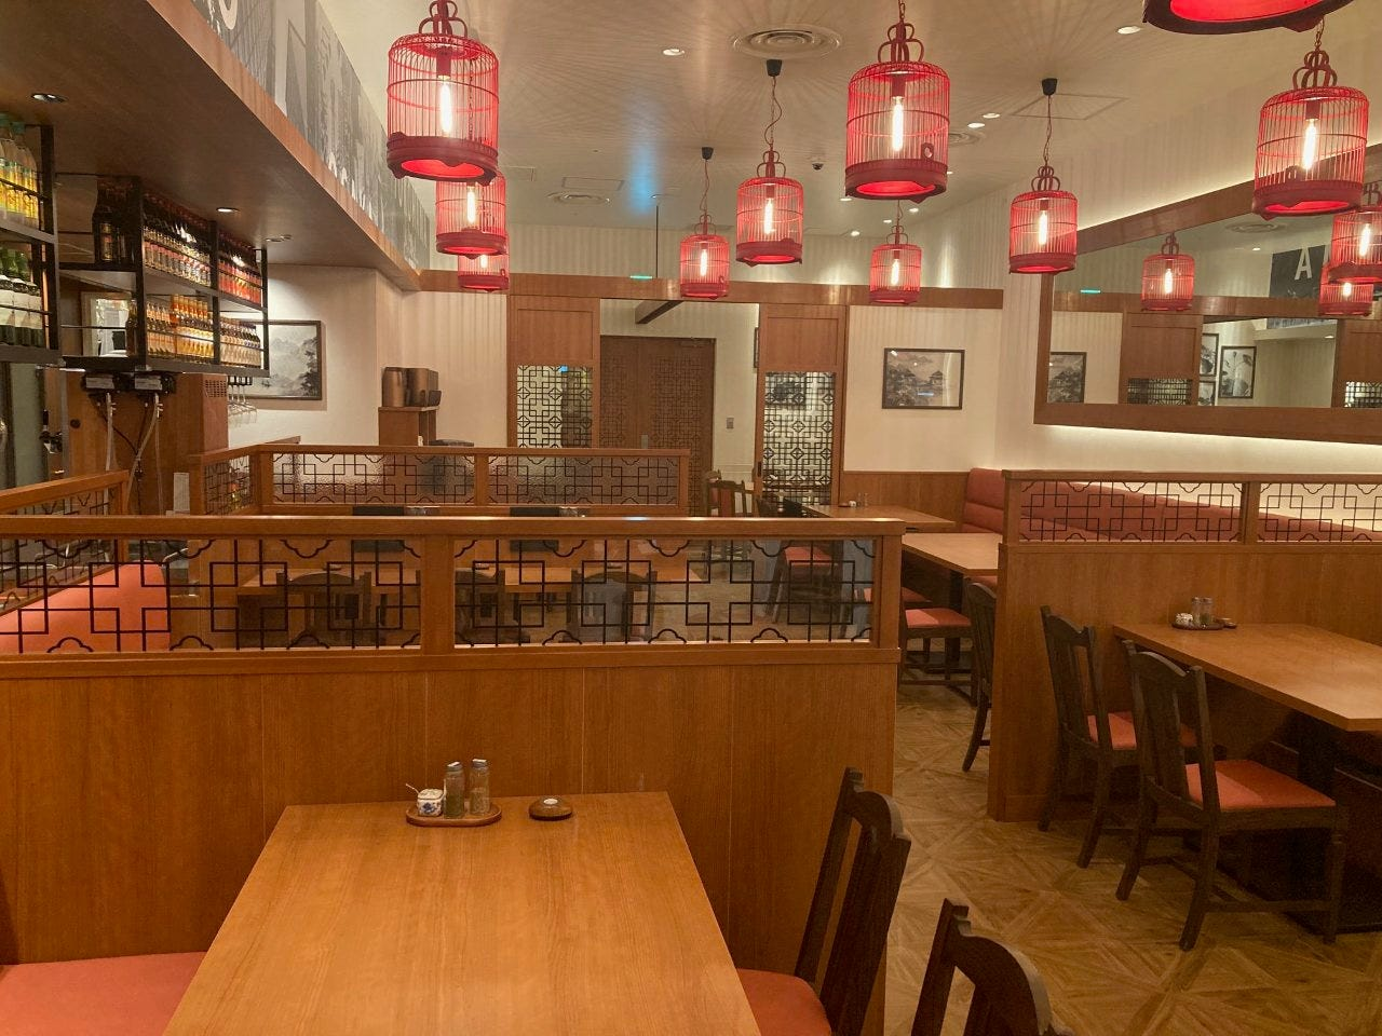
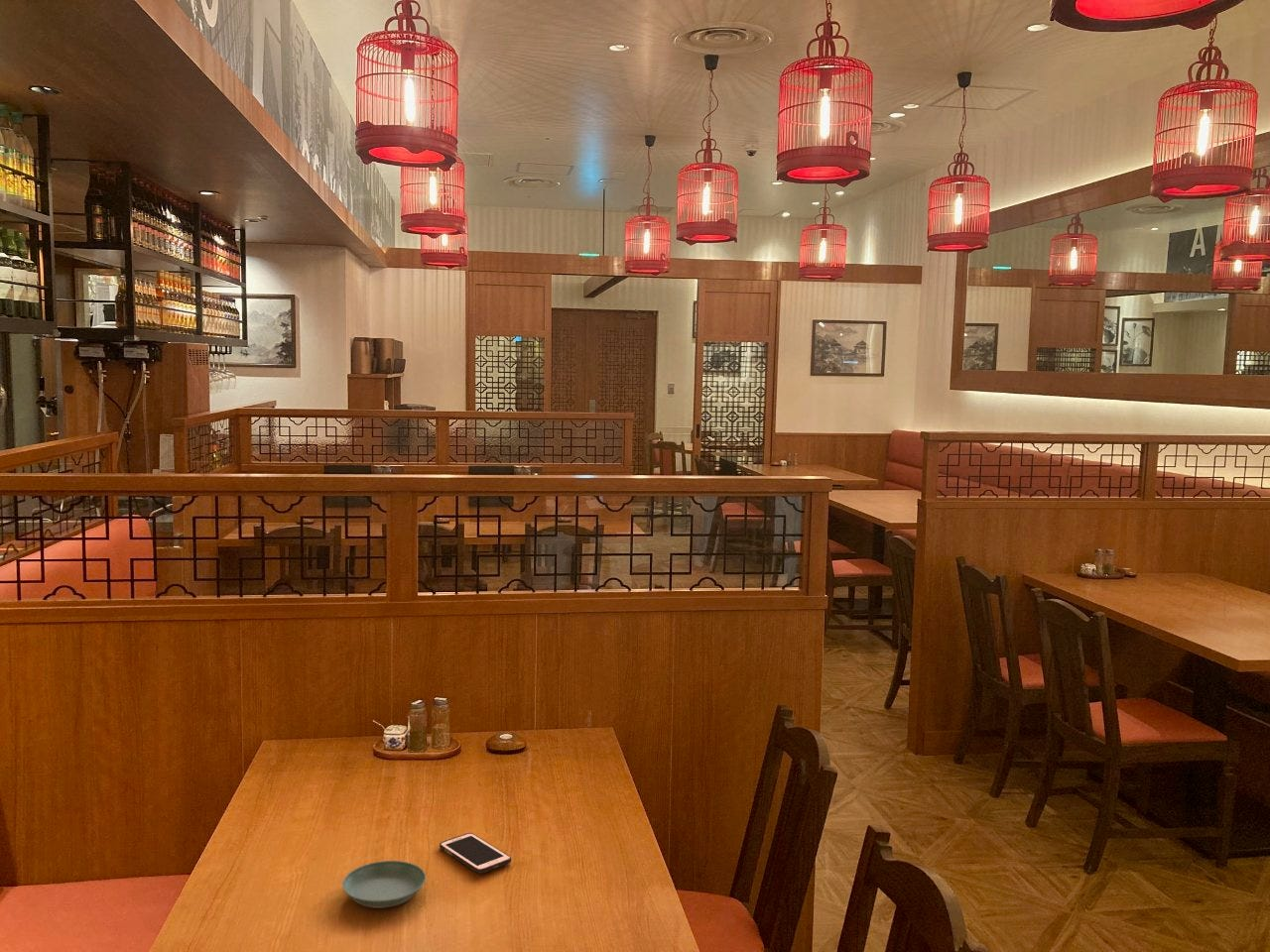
+ cell phone [439,832,512,875]
+ saucer [341,860,427,909]
